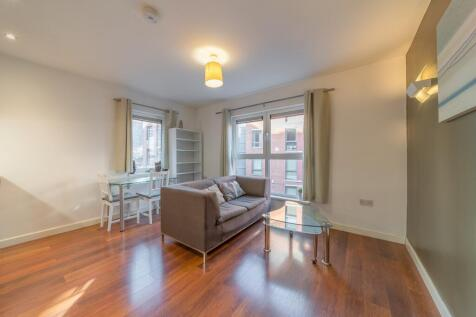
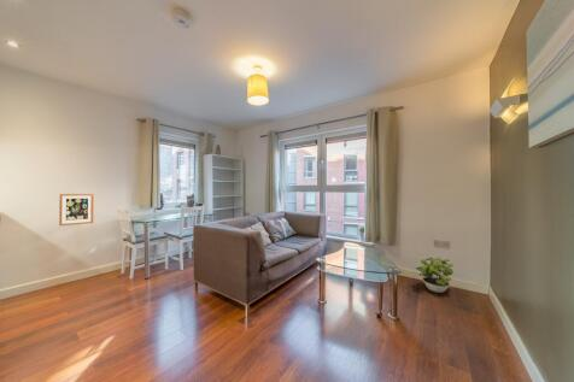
+ potted plant [415,257,455,294]
+ wall art [58,193,95,227]
